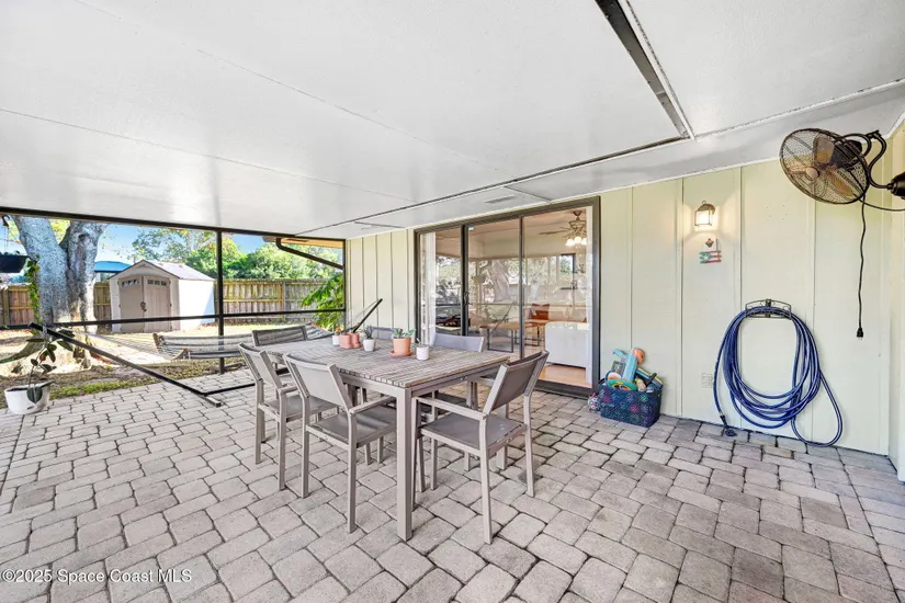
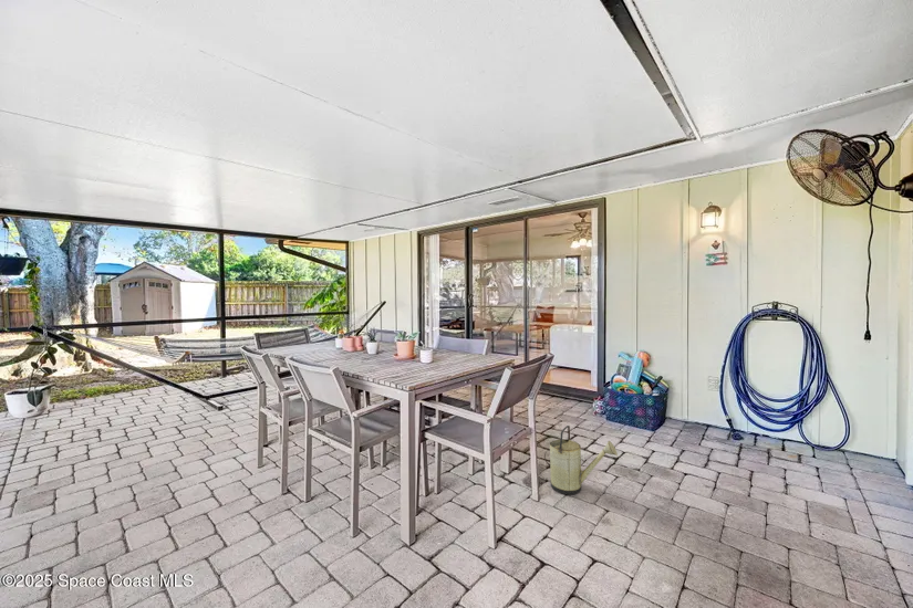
+ watering can [543,424,619,495]
